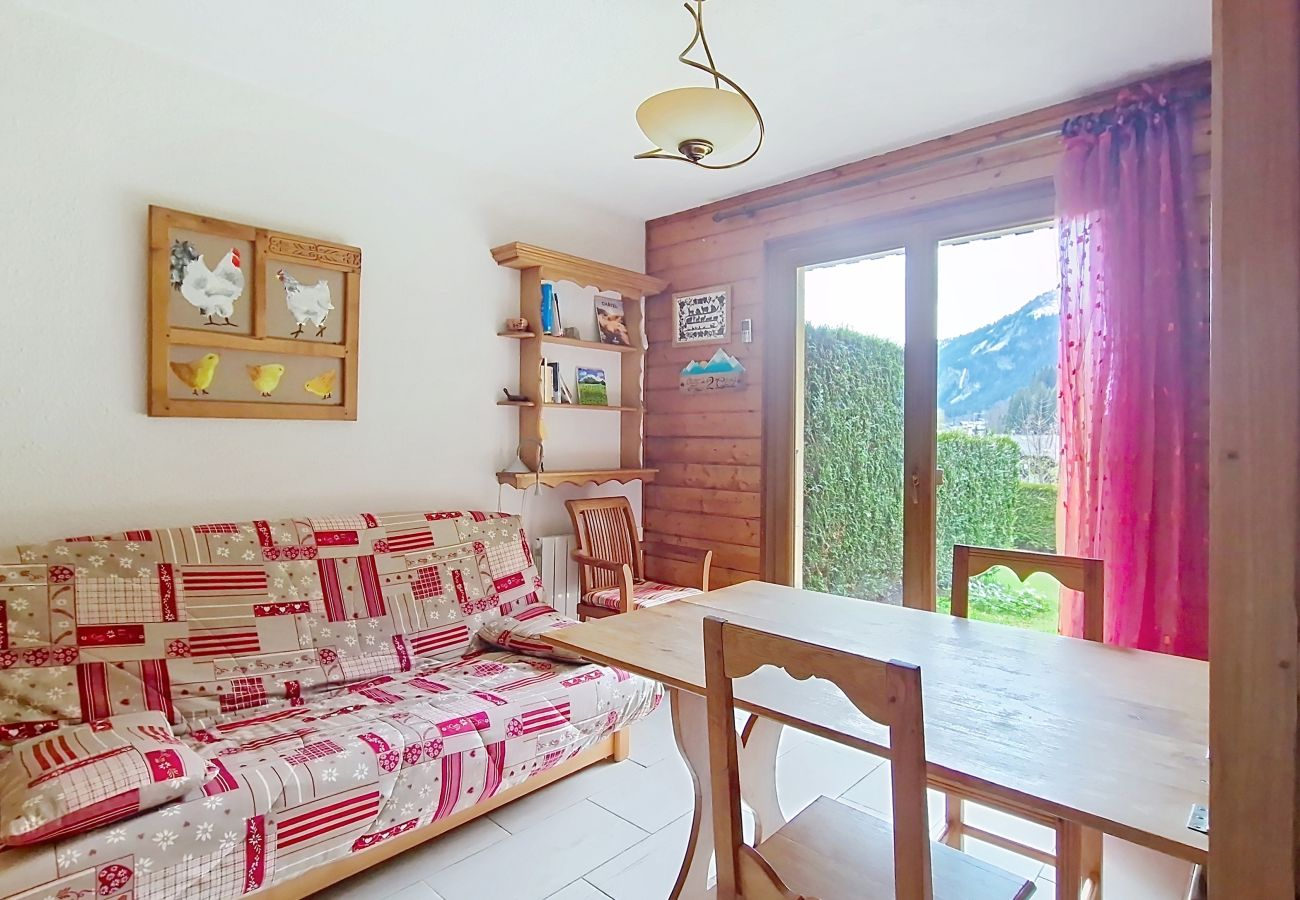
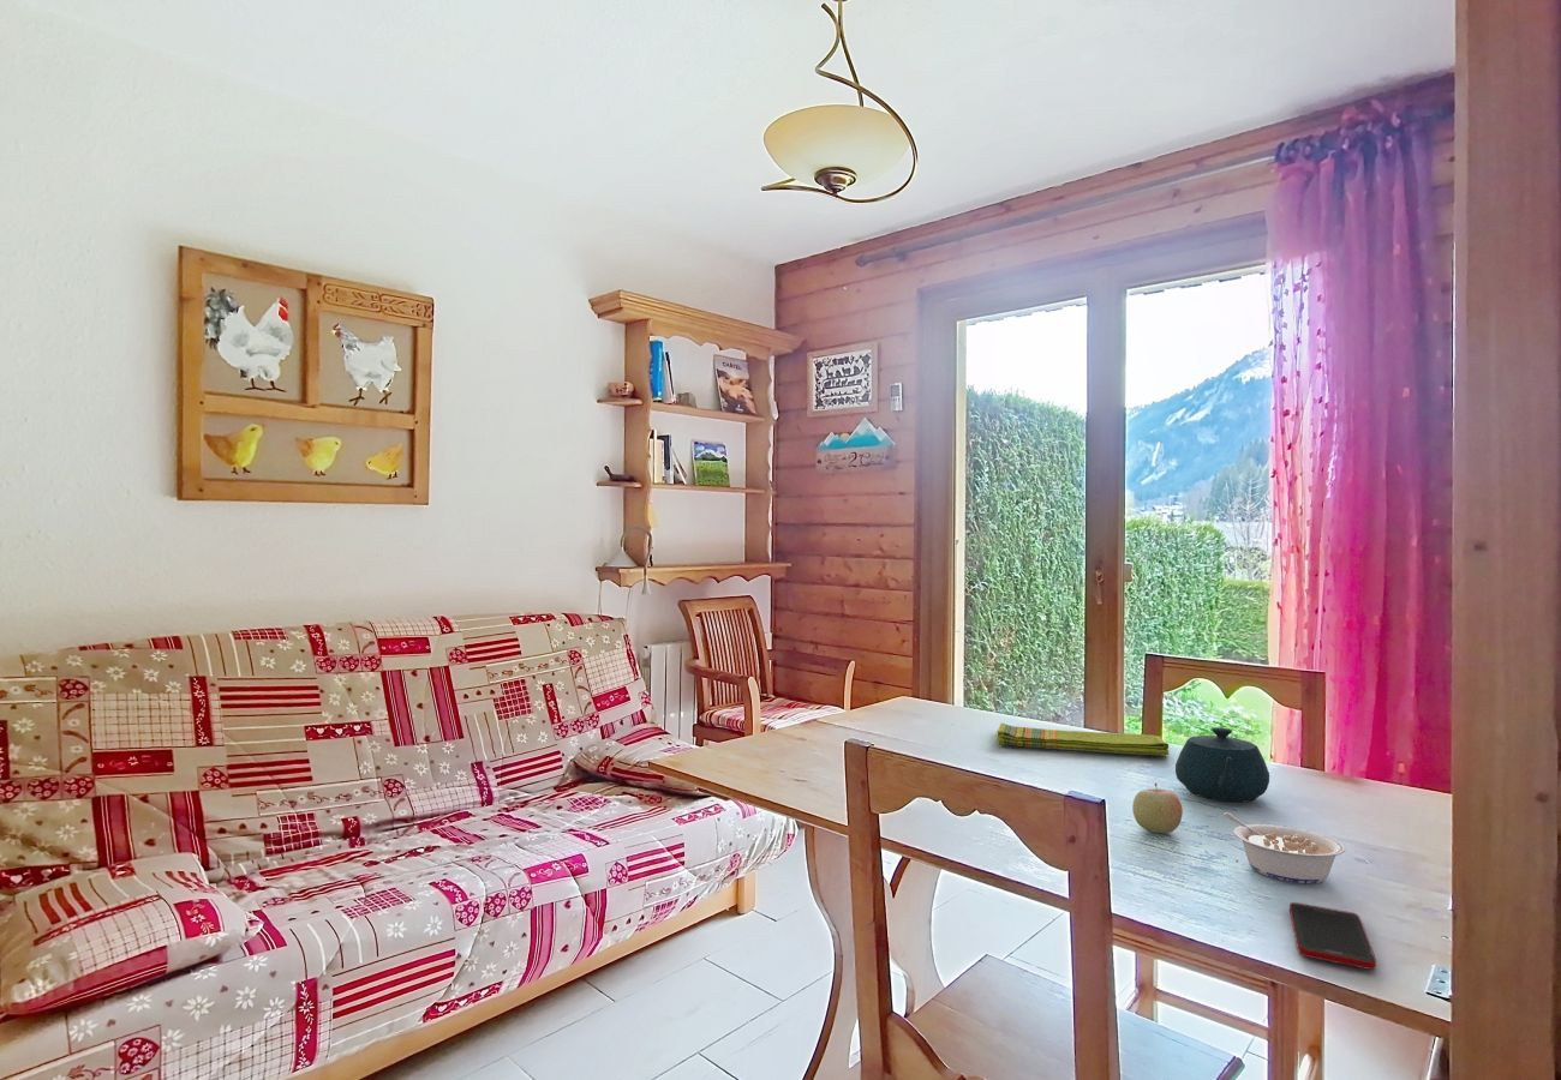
+ legume [1222,811,1346,884]
+ fruit [1131,781,1184,834]
+ dish towel [995,721,1170,757]
+ teapot [1174,726,1270,804]
+ cell phone [1288,901,1377,971]
